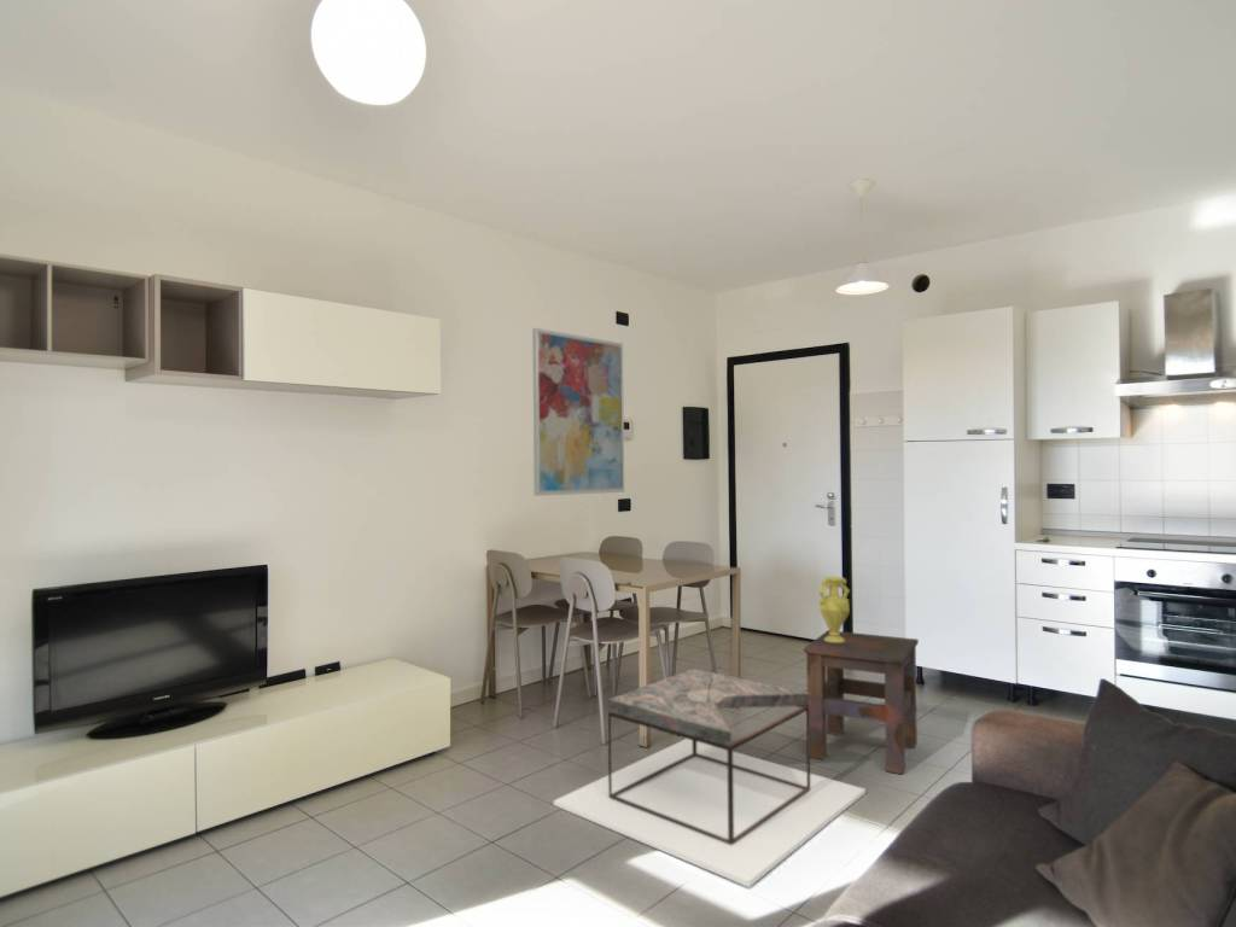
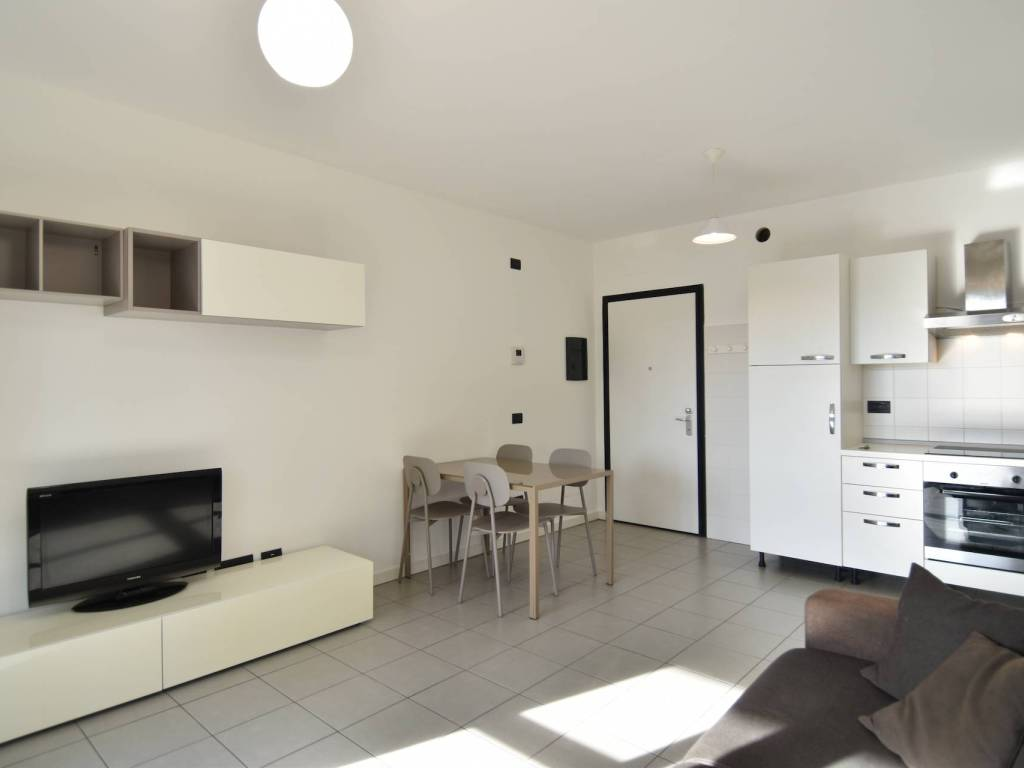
- side table [803,629,920,775]
- vase [817,576,851,642]
- coffee table [553,667,867,888]
- wall art [531,327,625,497]
